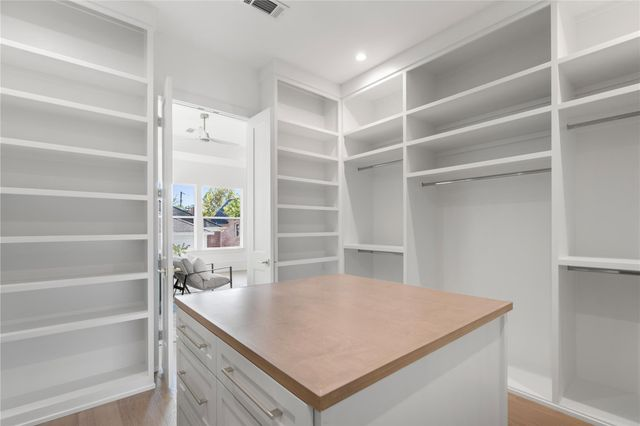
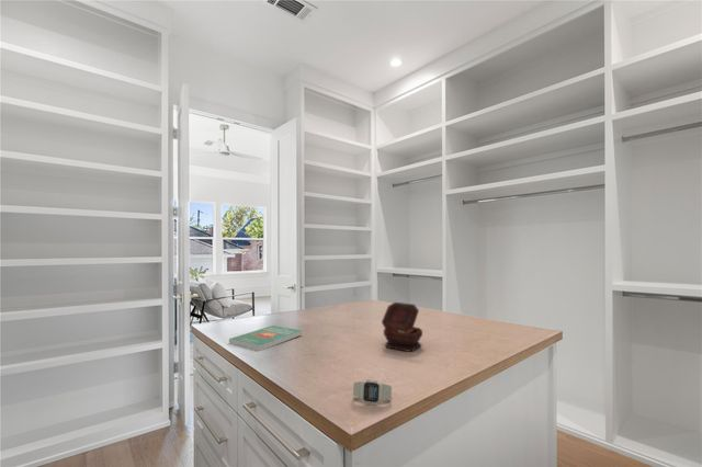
+ wristwatch [352,378,393,405]
+ jewelry box [381,301,423,353]
+ book [228,324,304,352]
